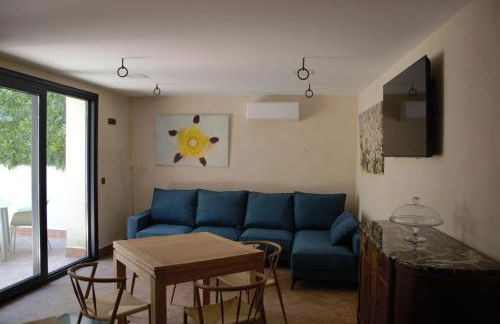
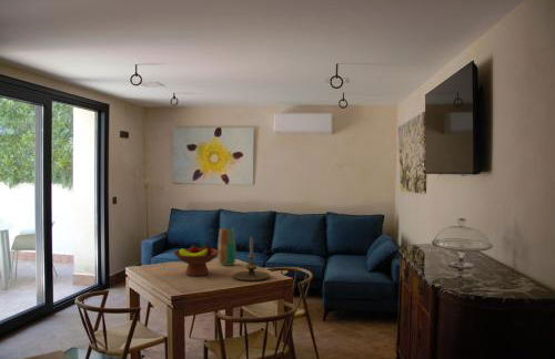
+ candle holder [232,235,271,281]
+ fruit bowl [172,244,220,277]
+ vase [216,227,238,267]
